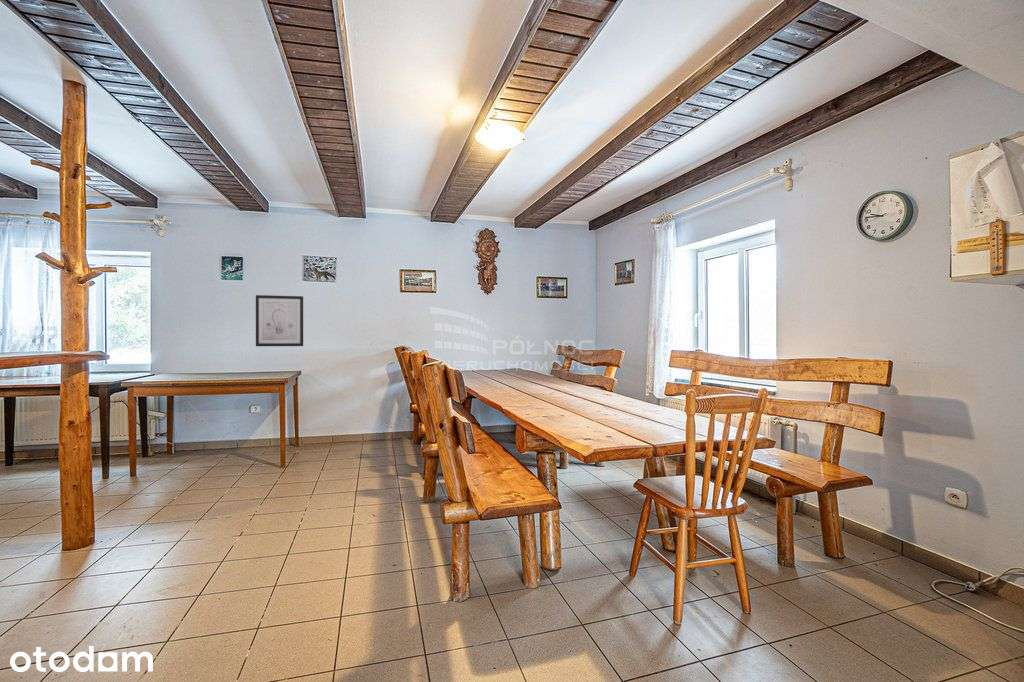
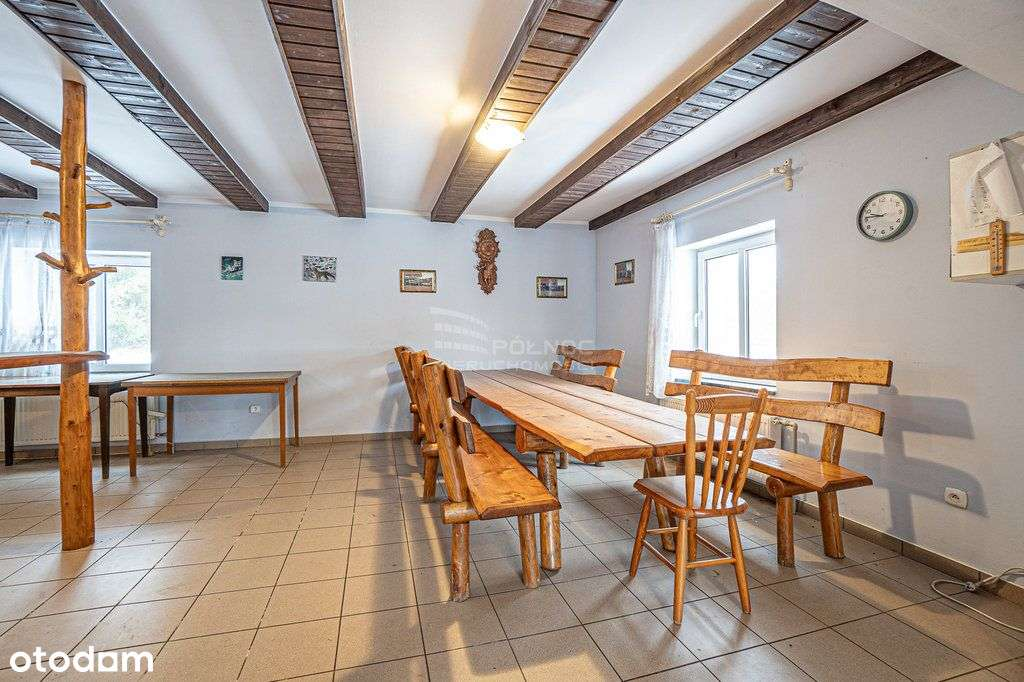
- wall art [255,294,304,347]
